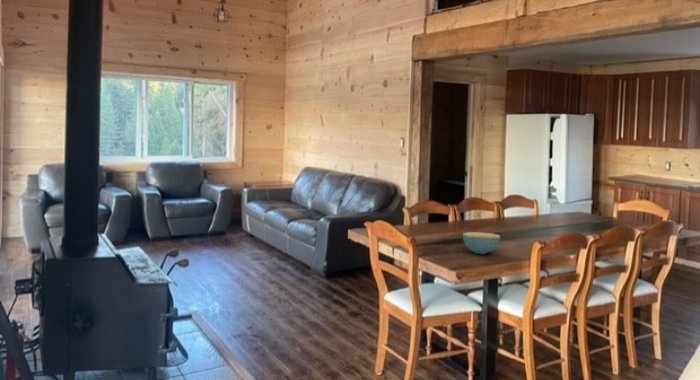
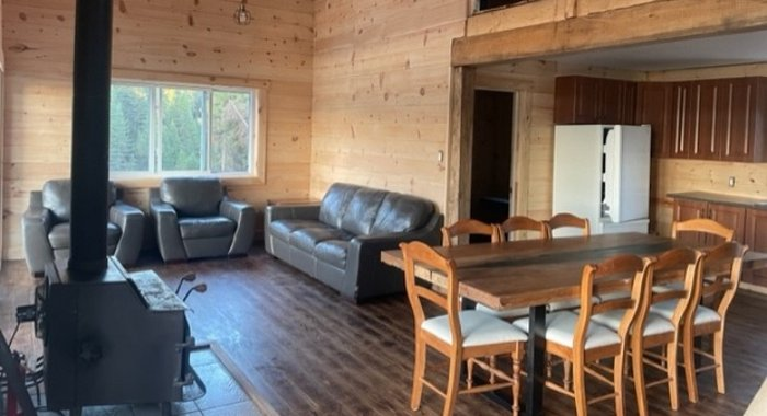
- cereal bowl [462,231,501,255]
